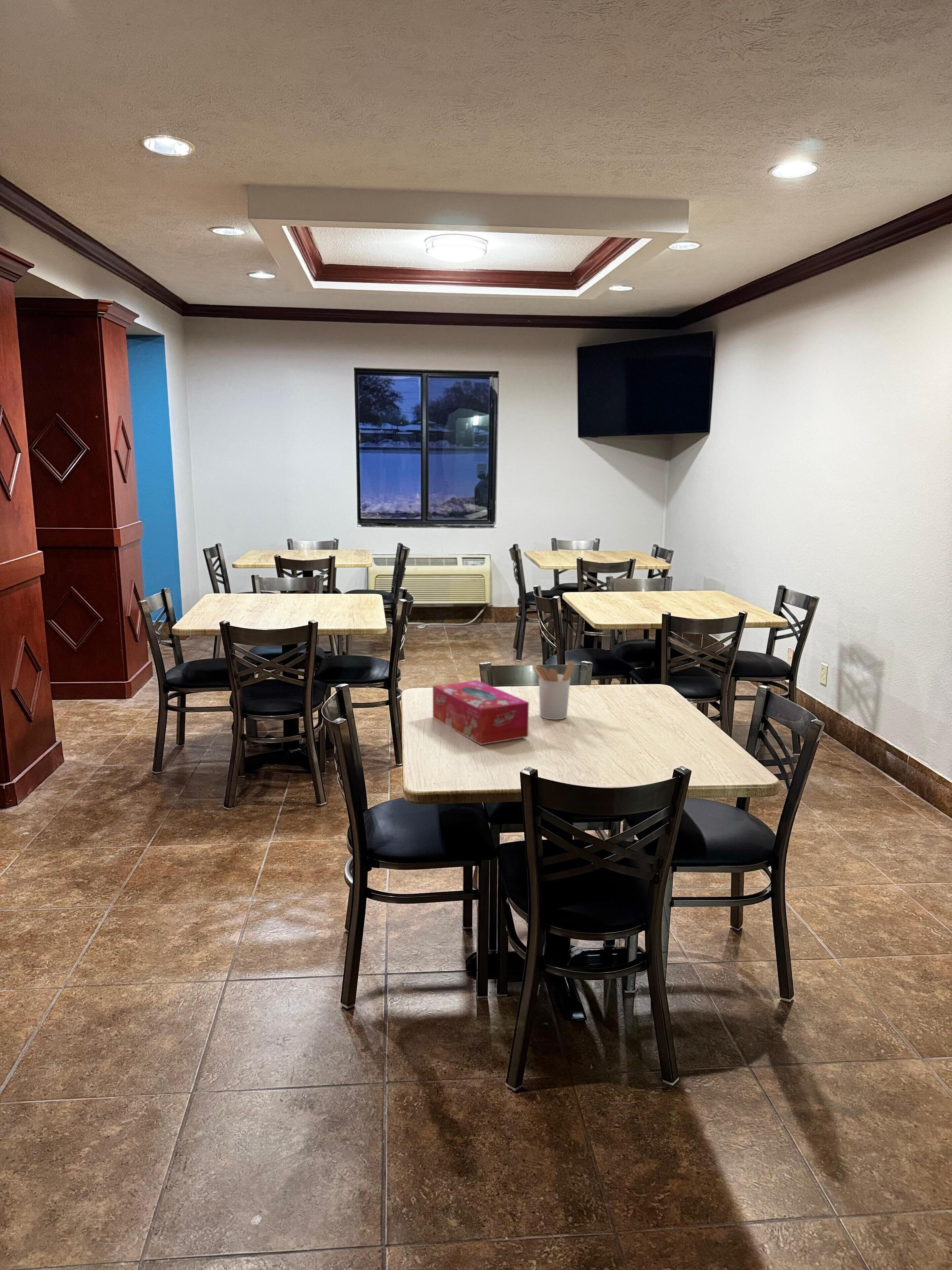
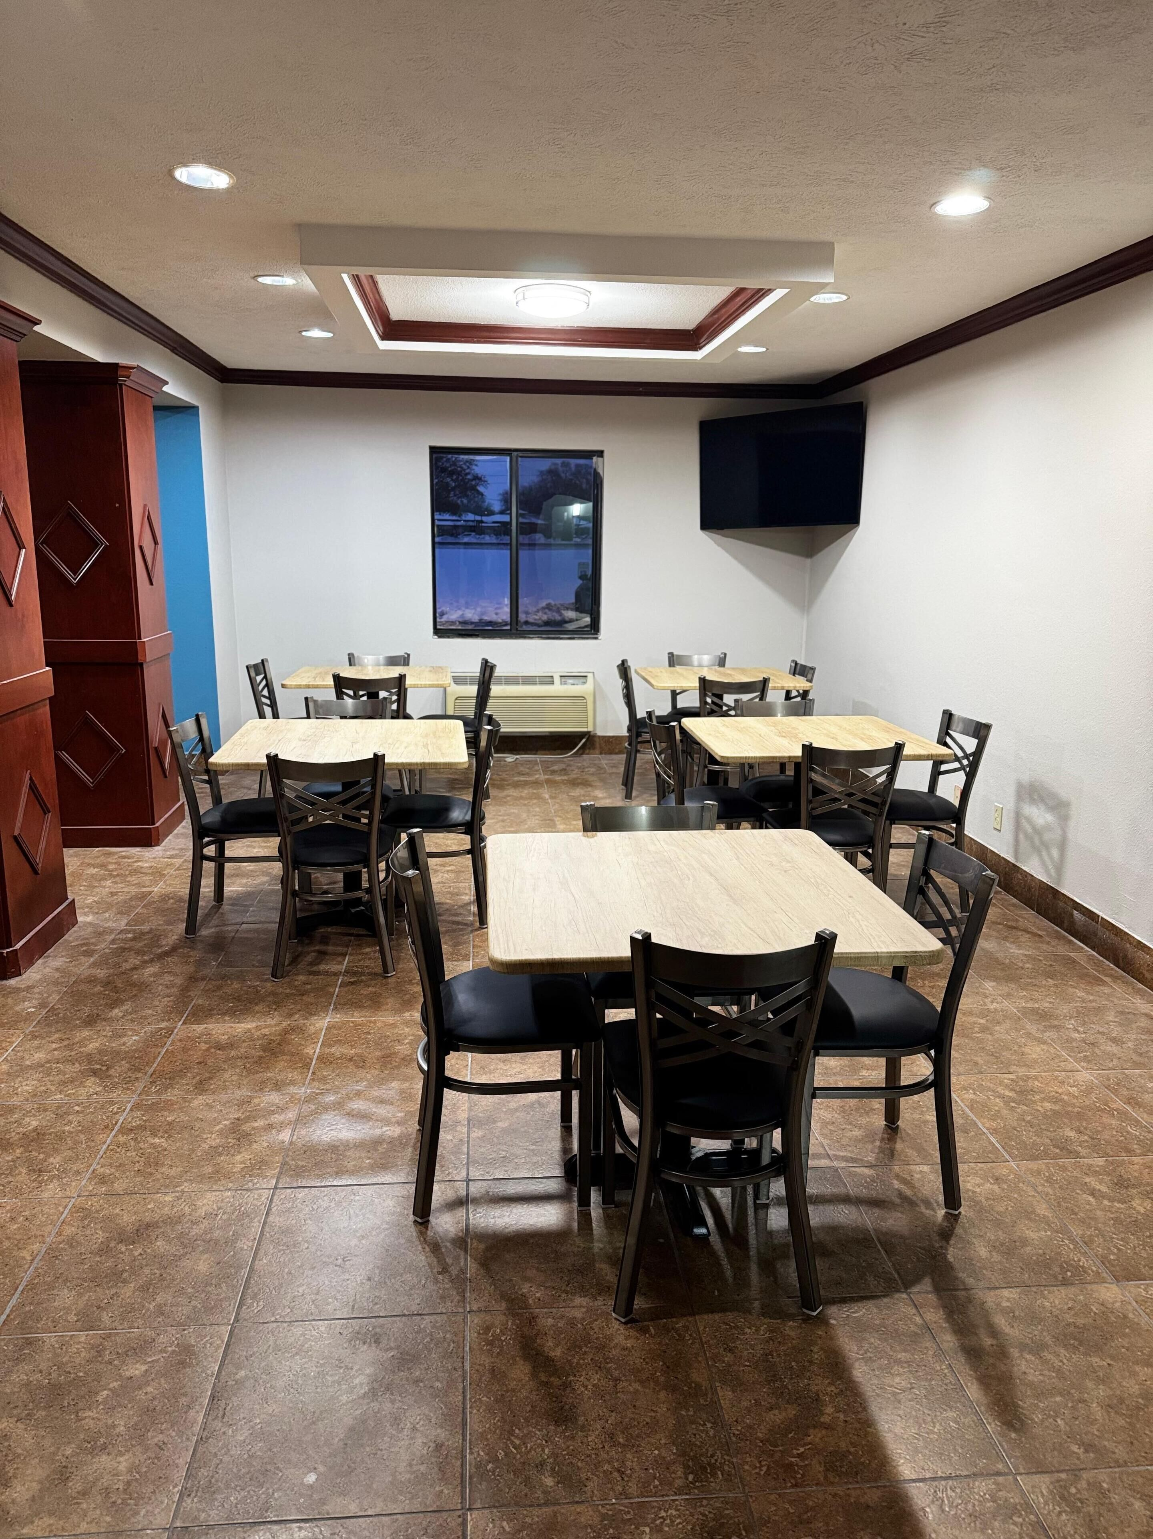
- tissue box [432,680,529,745]
- utensil holder [532,660,575,720]
